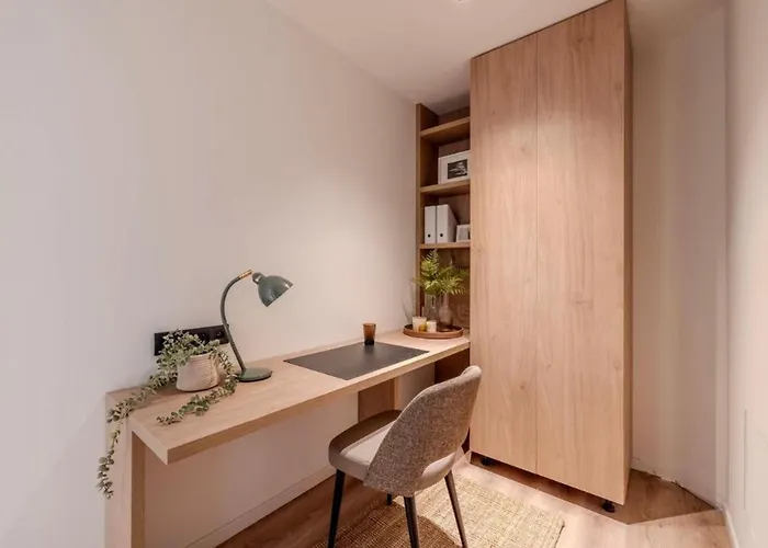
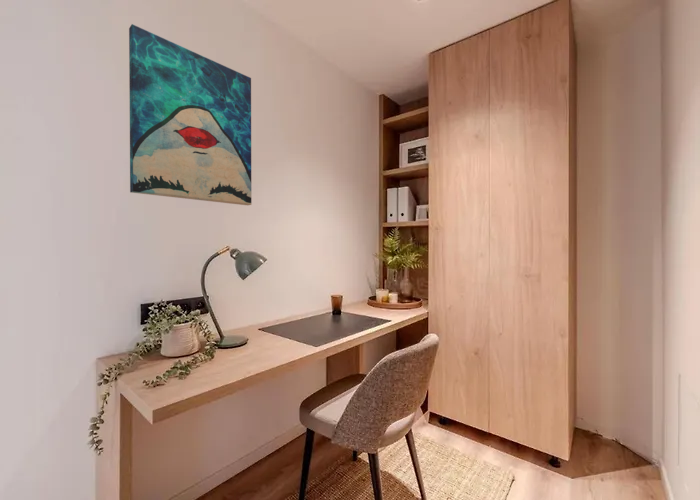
+ wall art [128,23,252,206]
